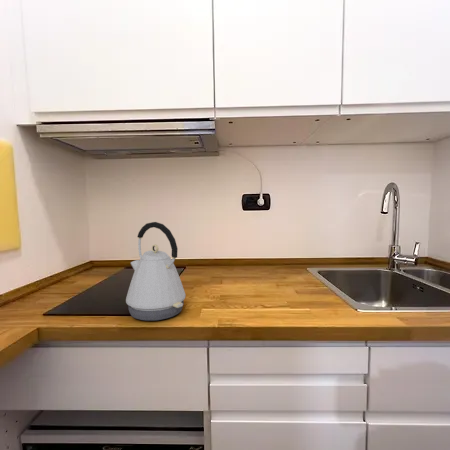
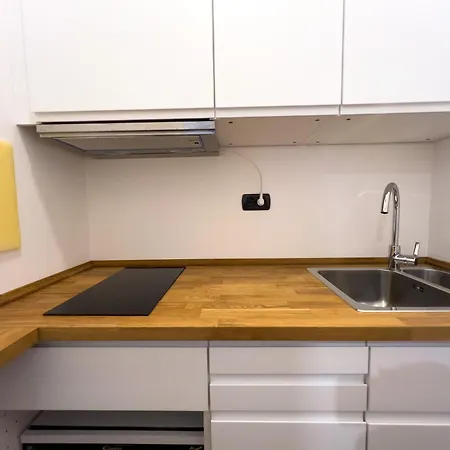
- kettle [125,221,186,322]
